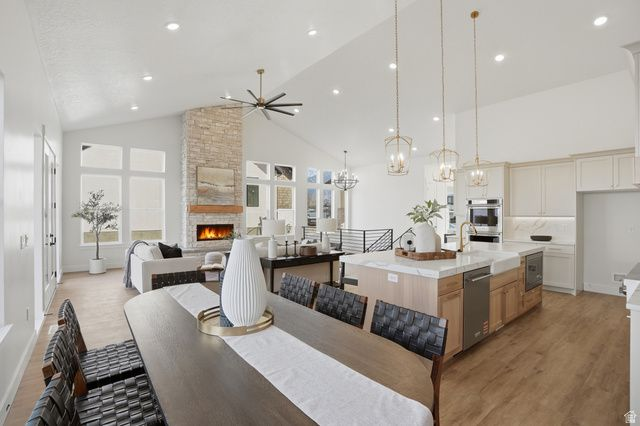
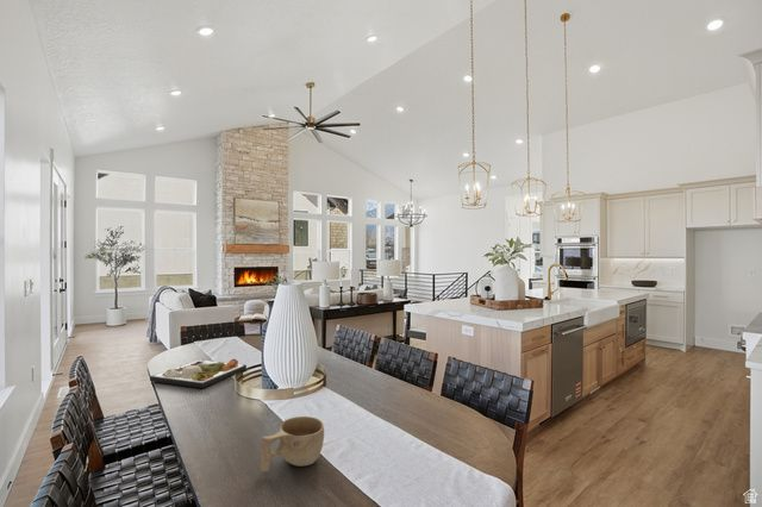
+ cup [258,415,325,472]
+ dinner plate [149,358,248,389]
